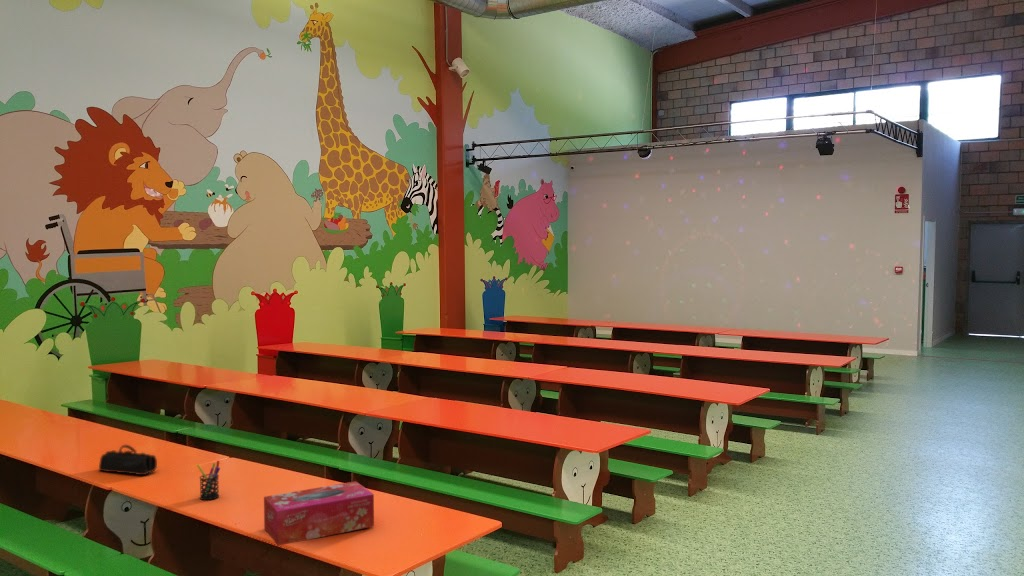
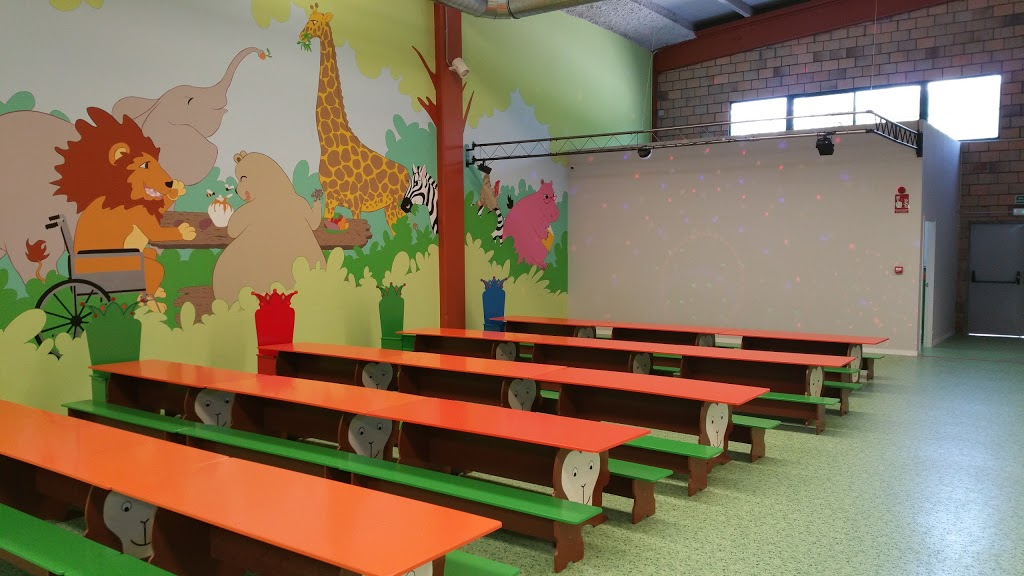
- pencil case [98,444,158,476]
- pen holder [196,460,221,501]
- tissue box [263,480,375,546]
